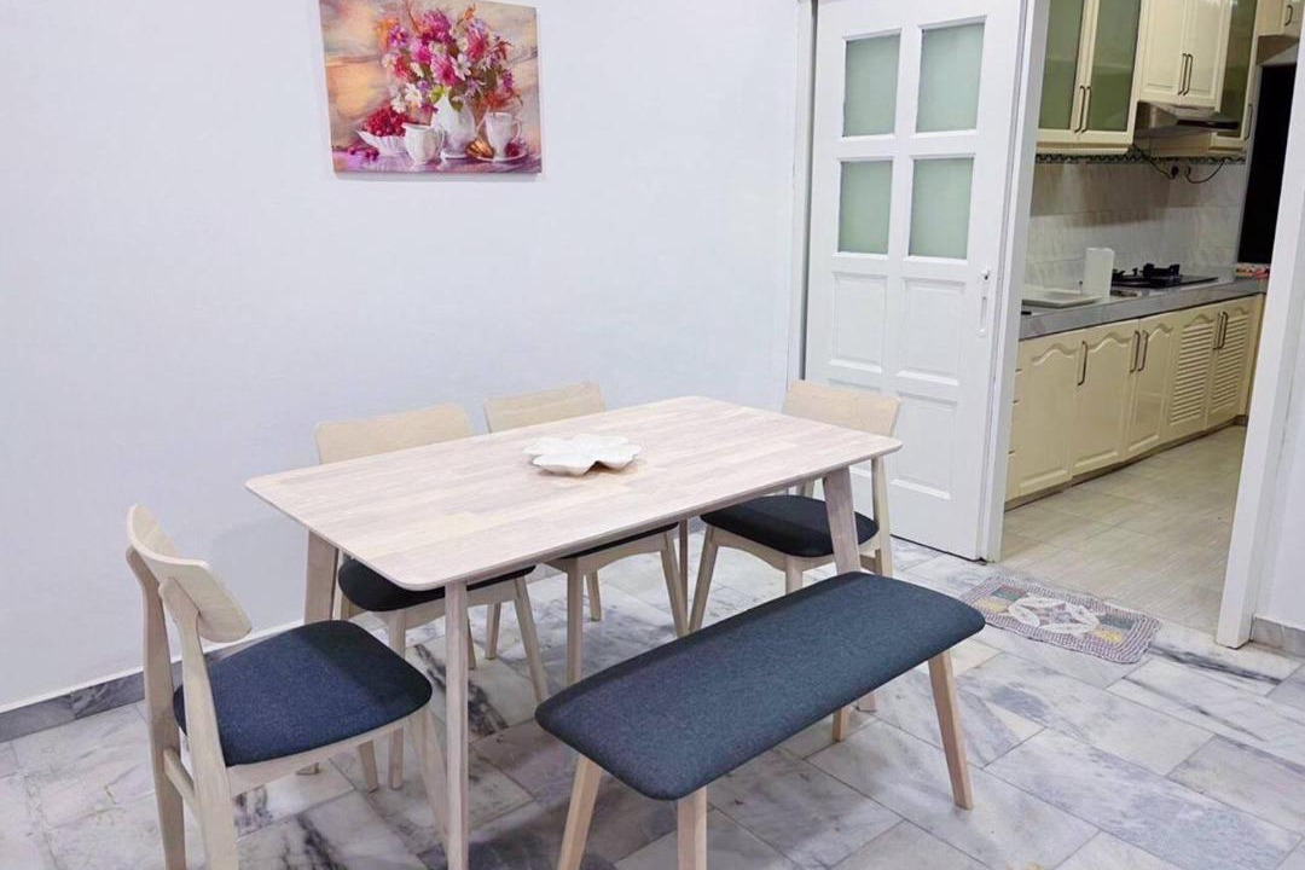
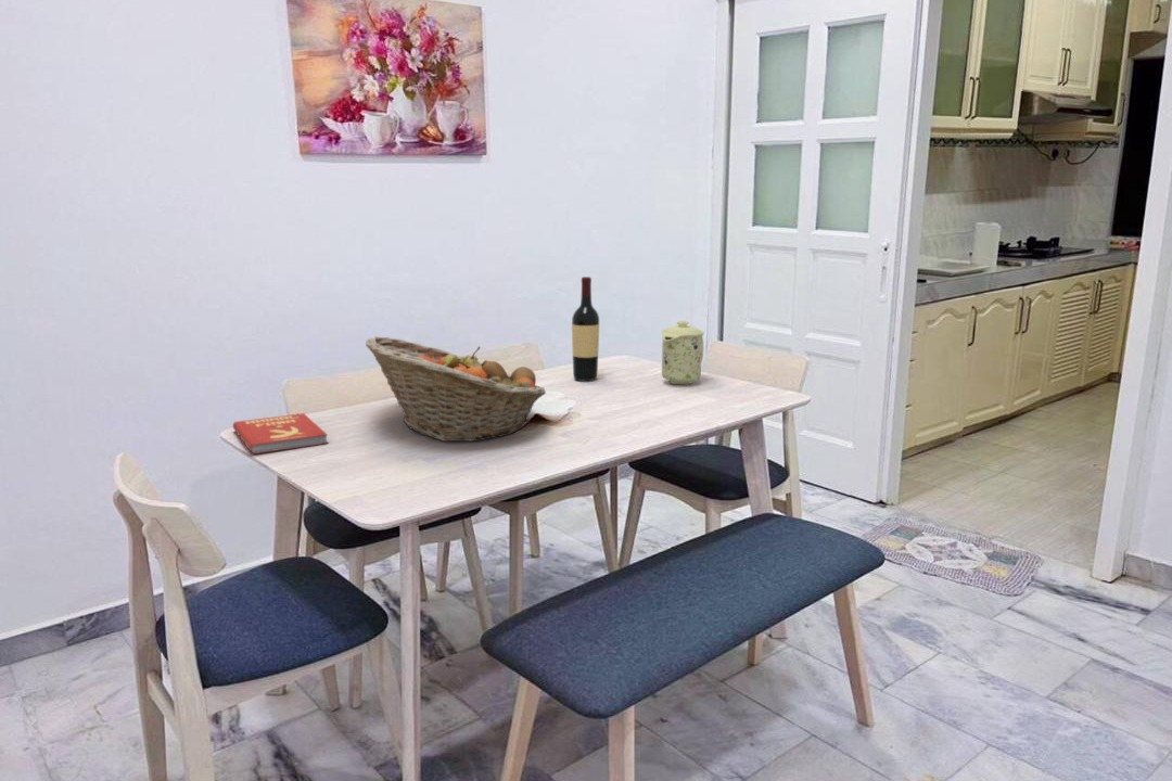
+ wine bottle [571,276,600,382]
+ mug [661,320,705,385]
+ book [232,412,329,454]
+ fruit basket [365,335,547,443]
